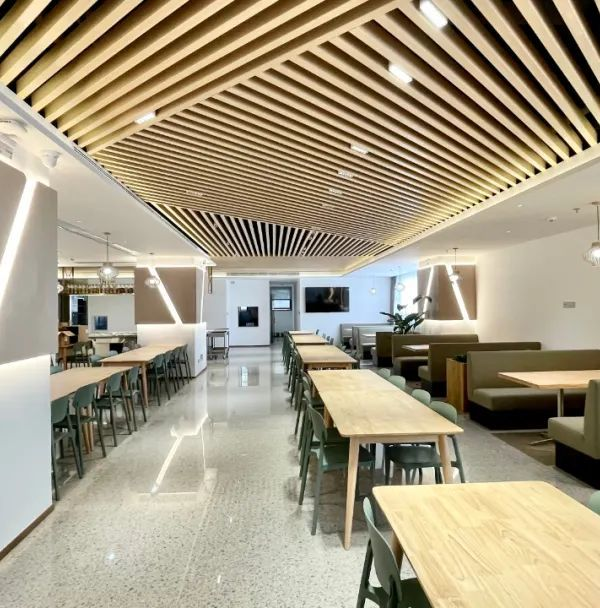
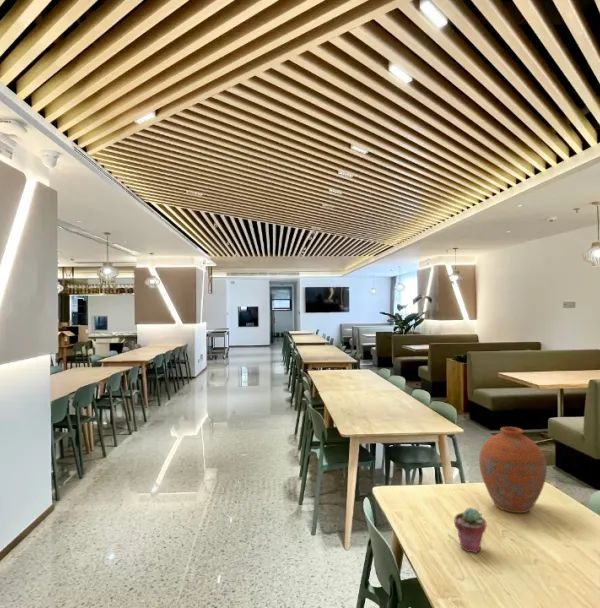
+ potted succulent [453,506,487,554]
+ vase [478,426,548,514]
